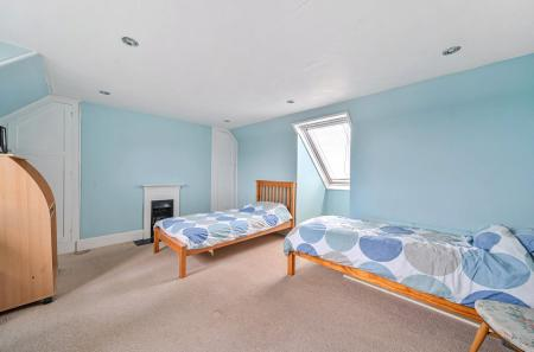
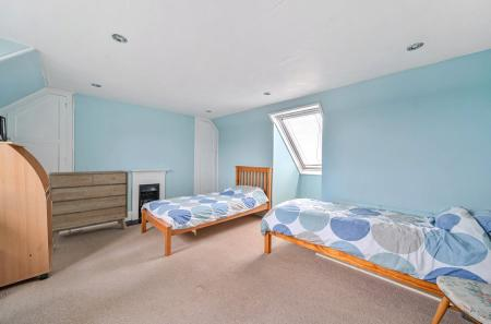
+ dresser [47,170,129,244]
